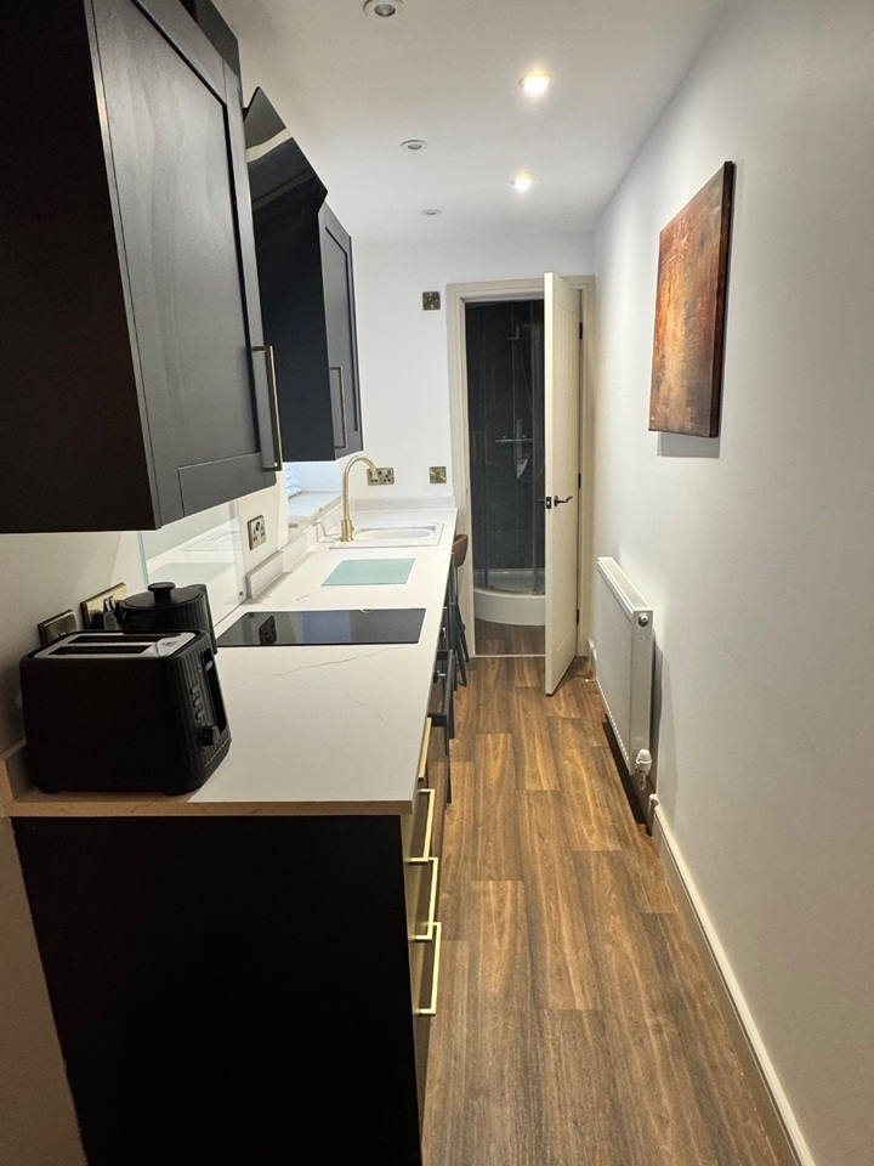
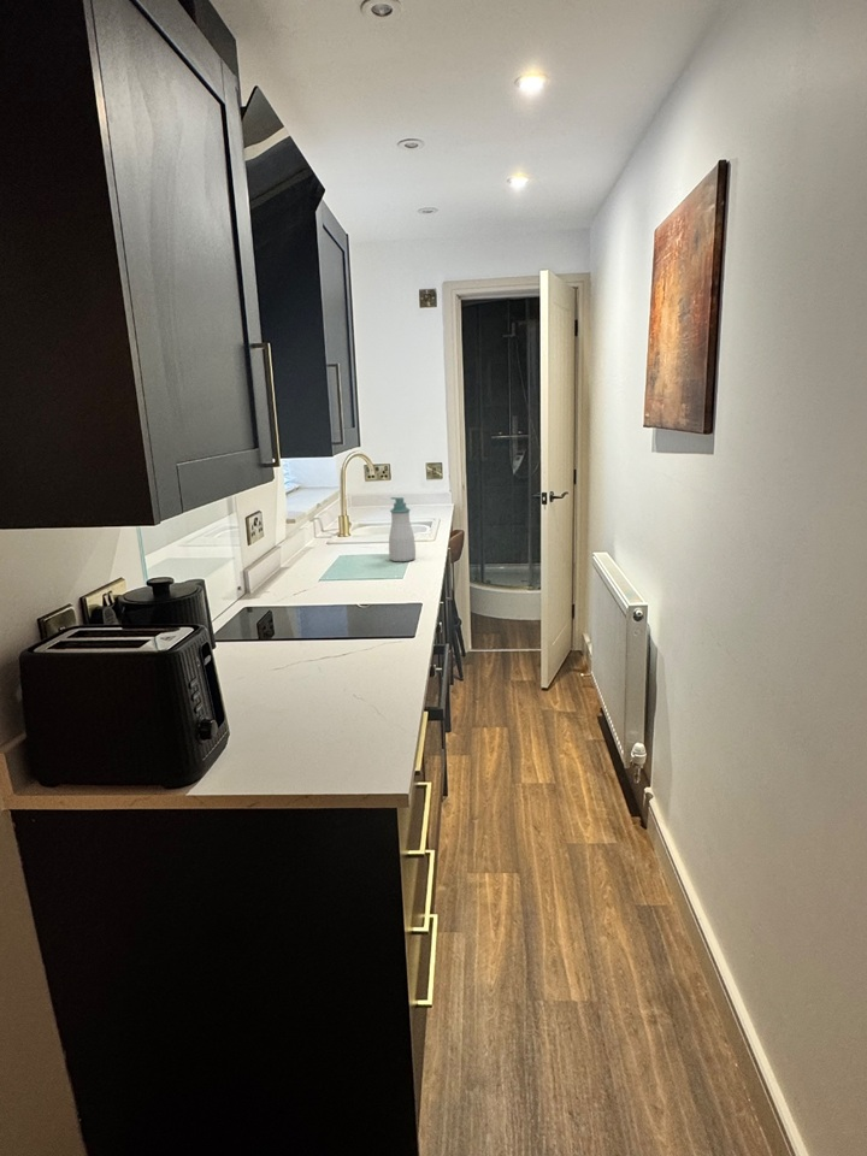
+ soap bottle [388,496,417,562]
